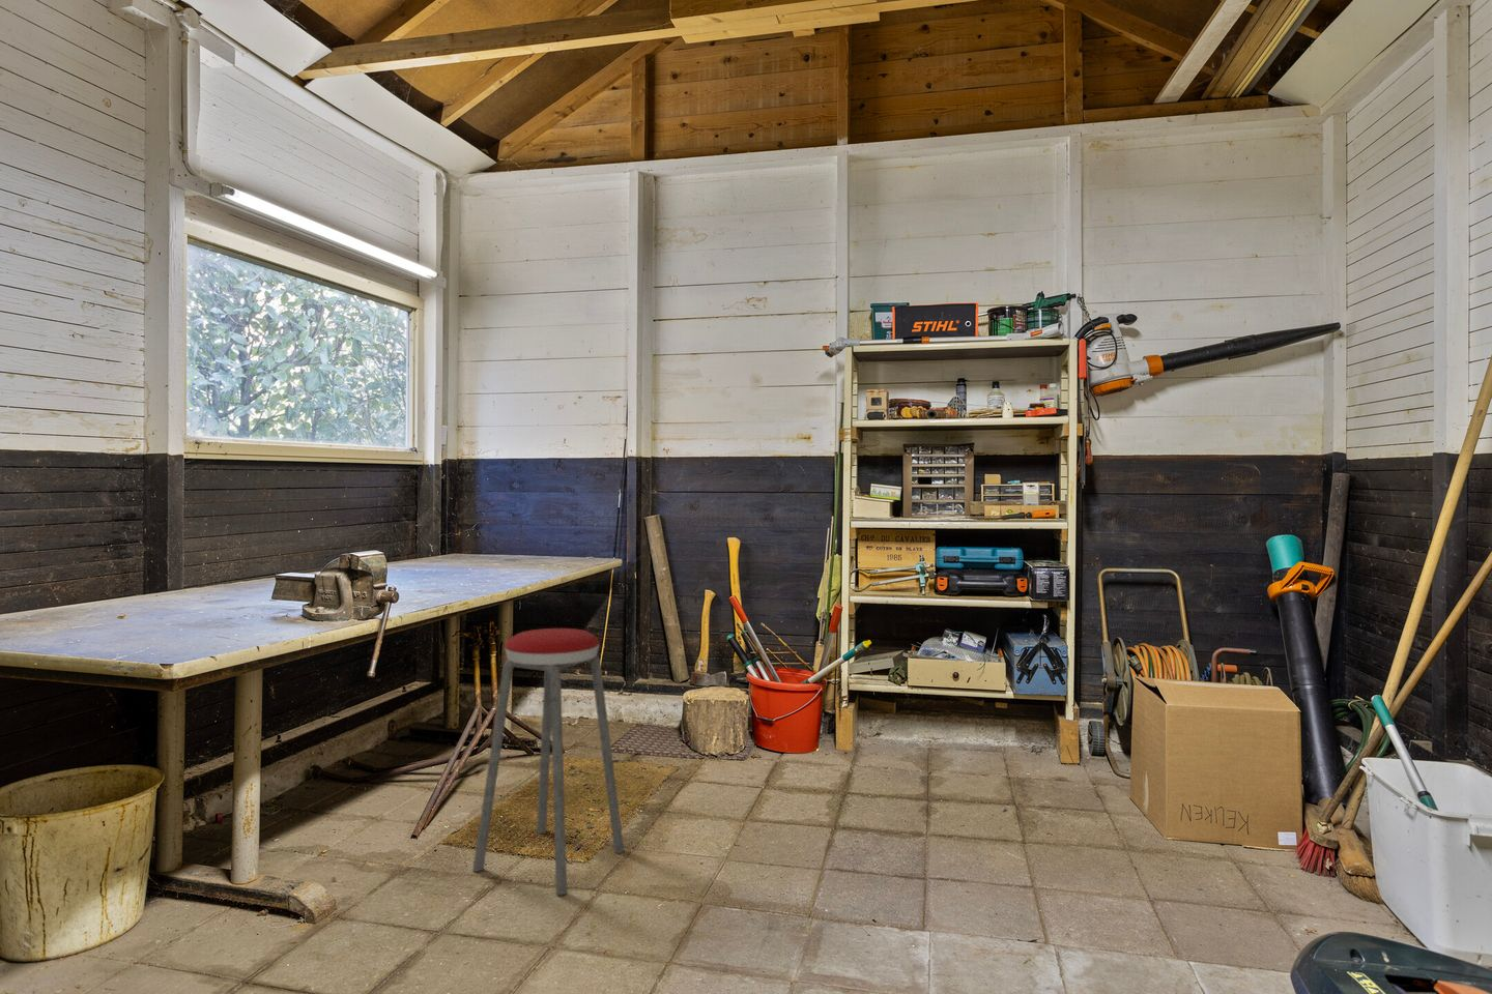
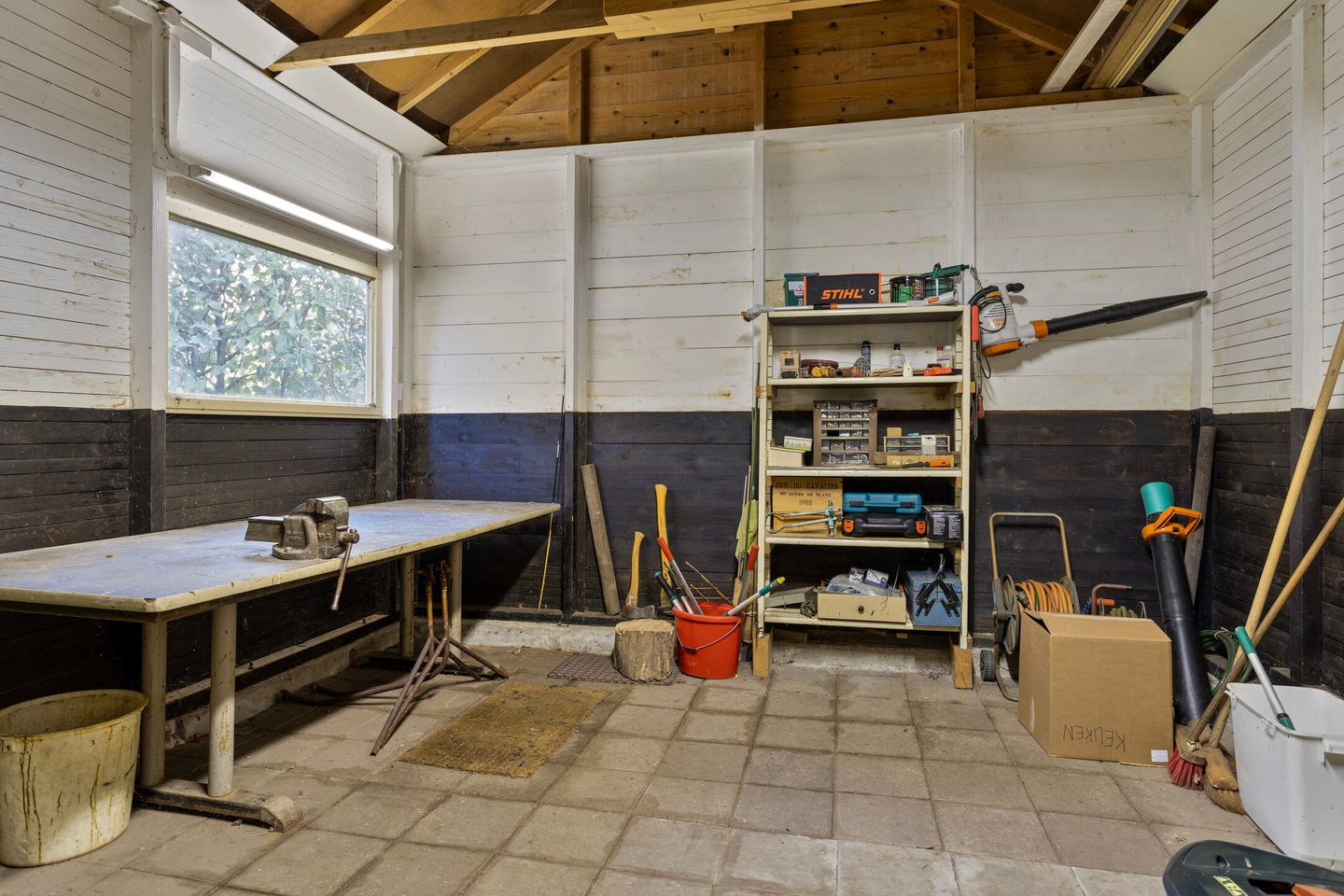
- music stool [473,628,625,895]
